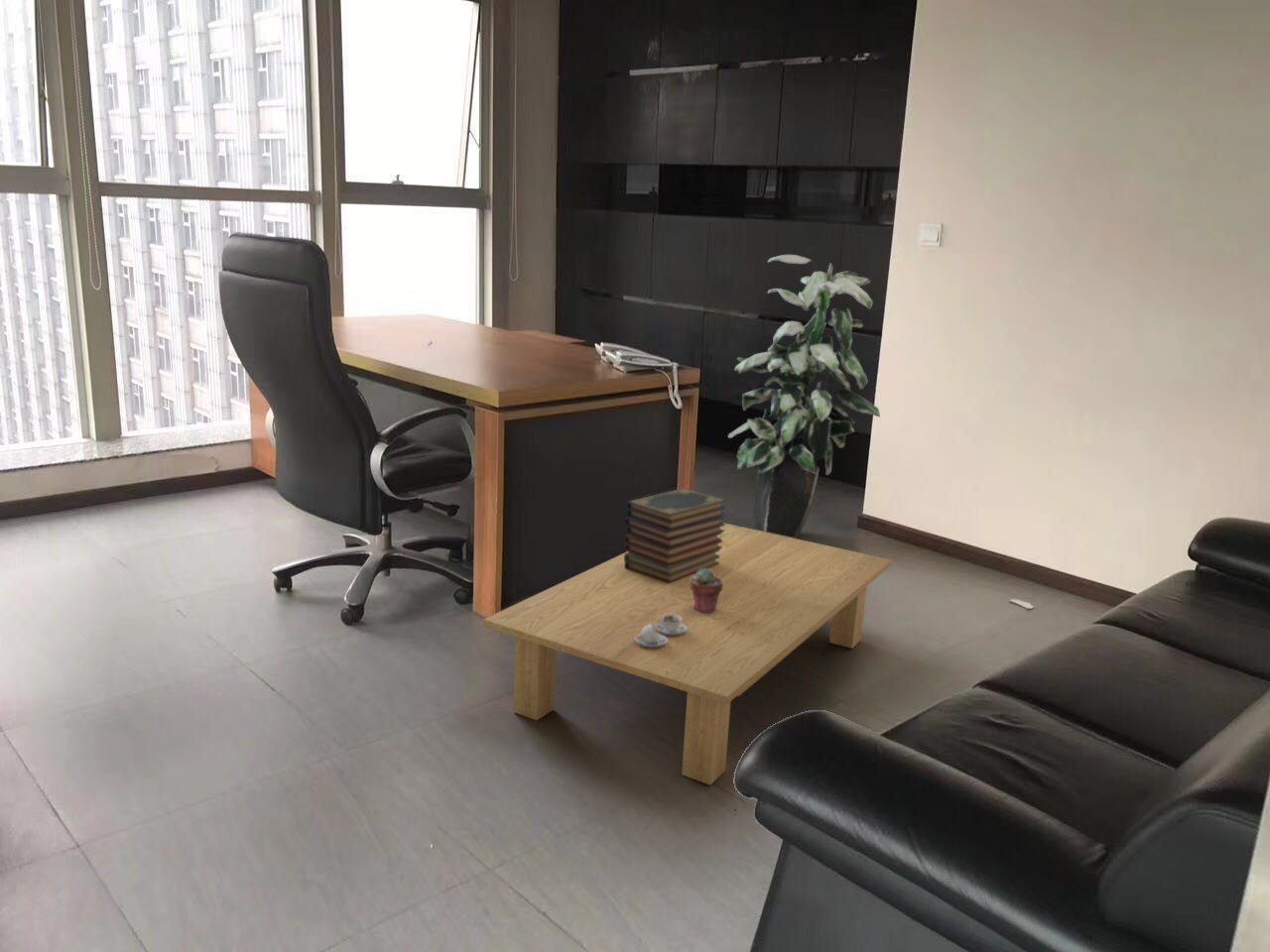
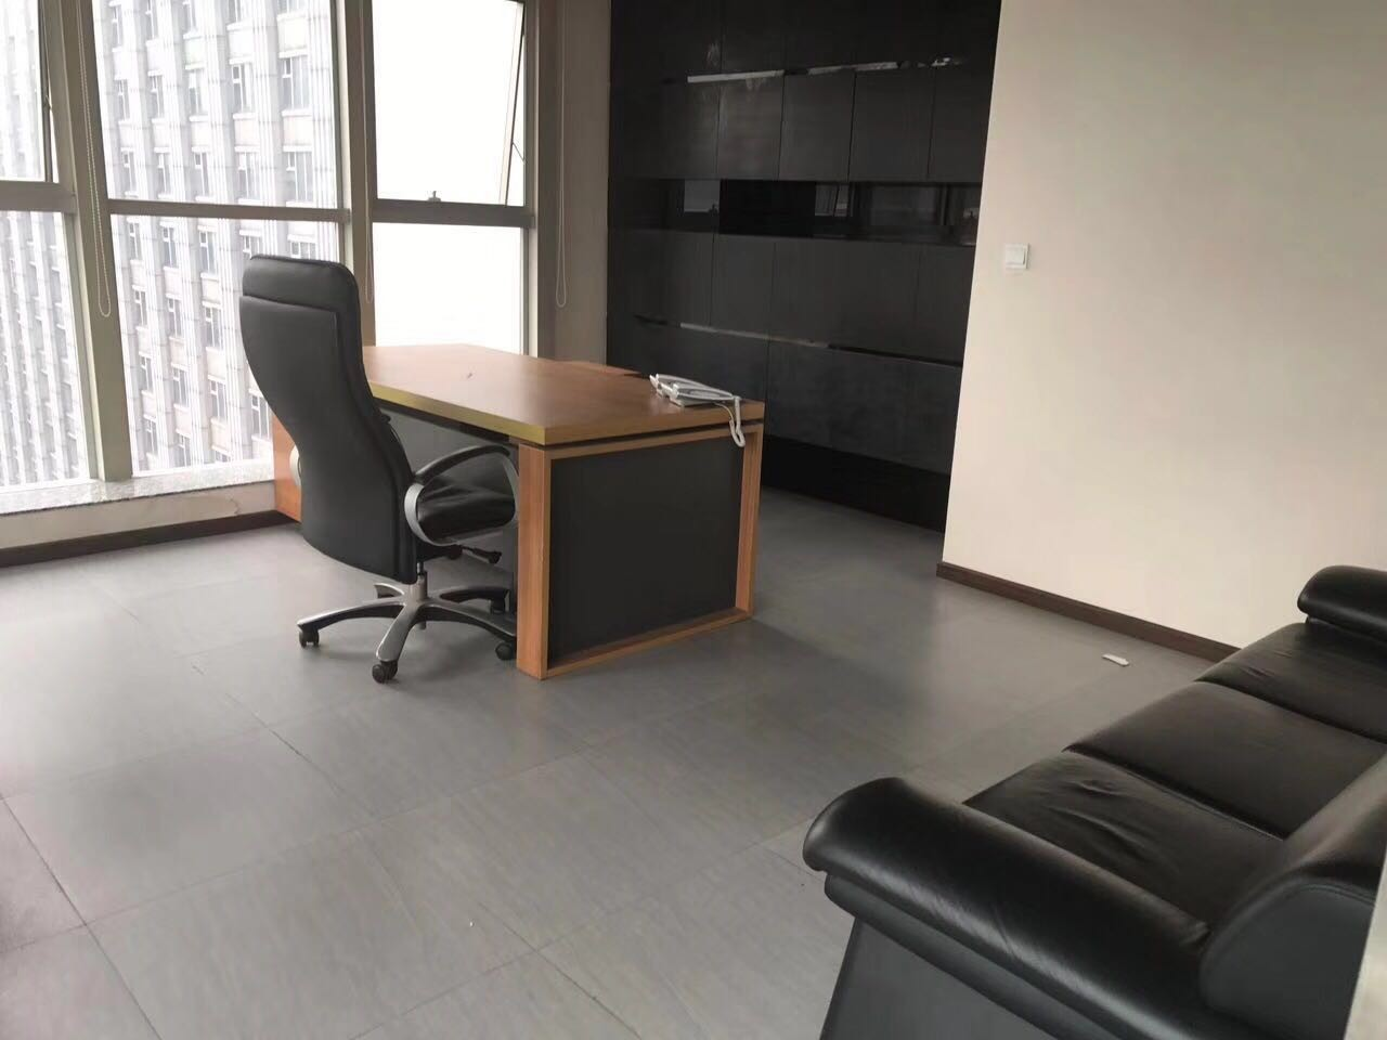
- chinaware [635,614,687,647]
- potted succulent [691,568,722,614]
- indoor plant [727,254,881,539]
- coffee table [482,522,893,786]
- book stack [623,487,726,583]
